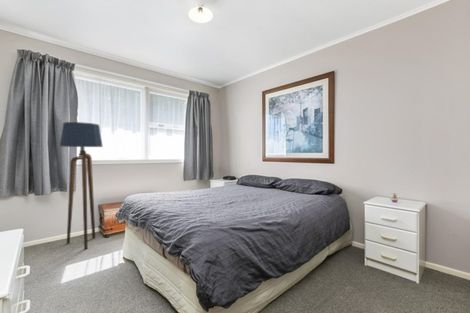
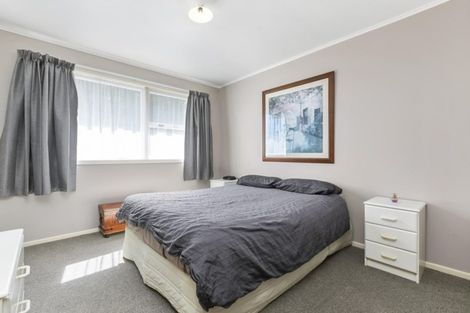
- floor lamp [59,121,104,250]
